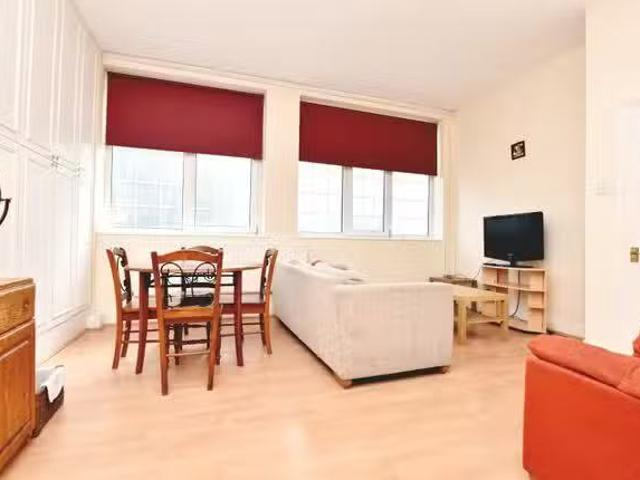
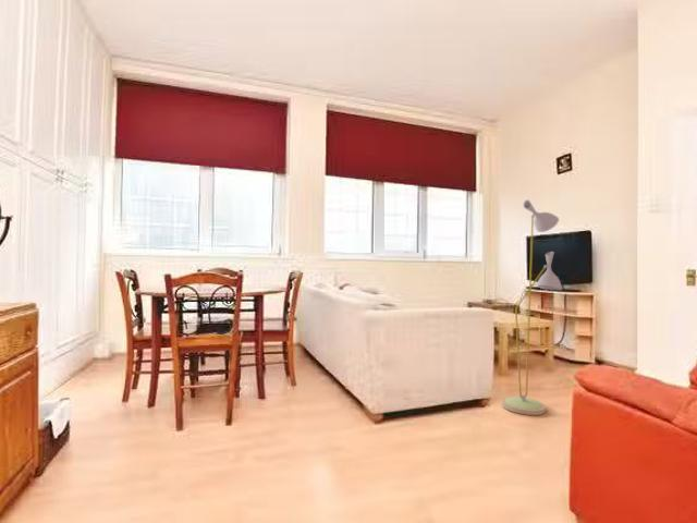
+ floor lamp [501,198,563,416]
